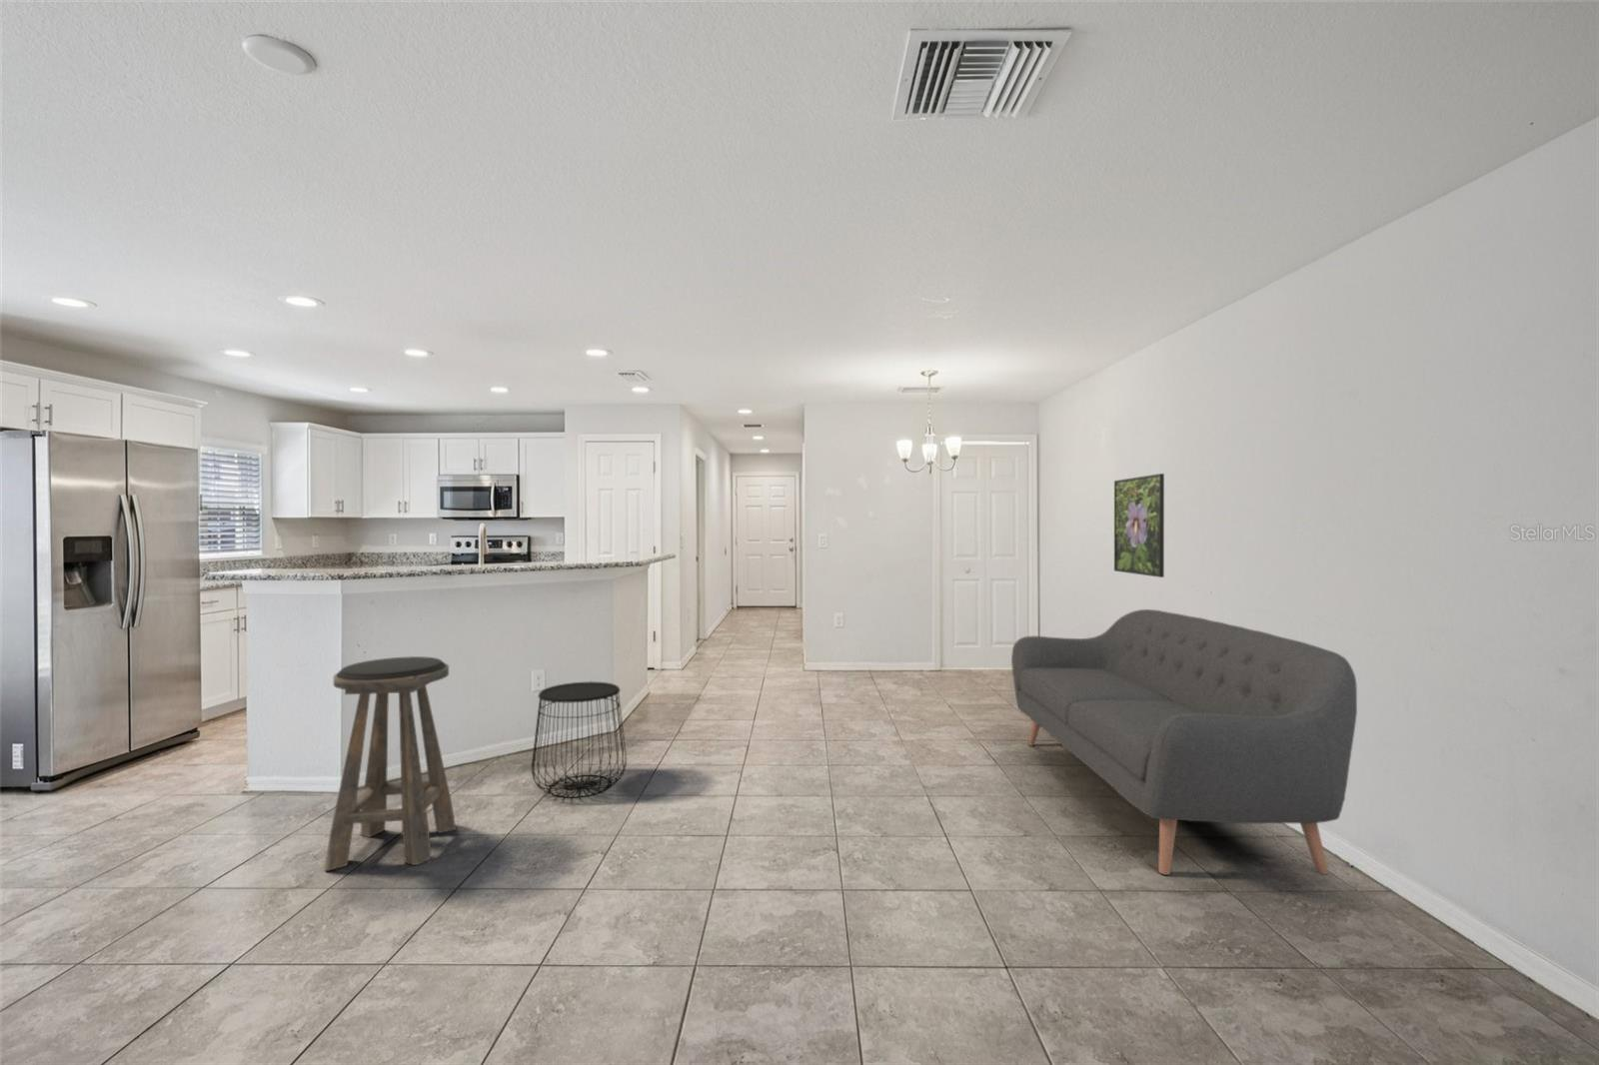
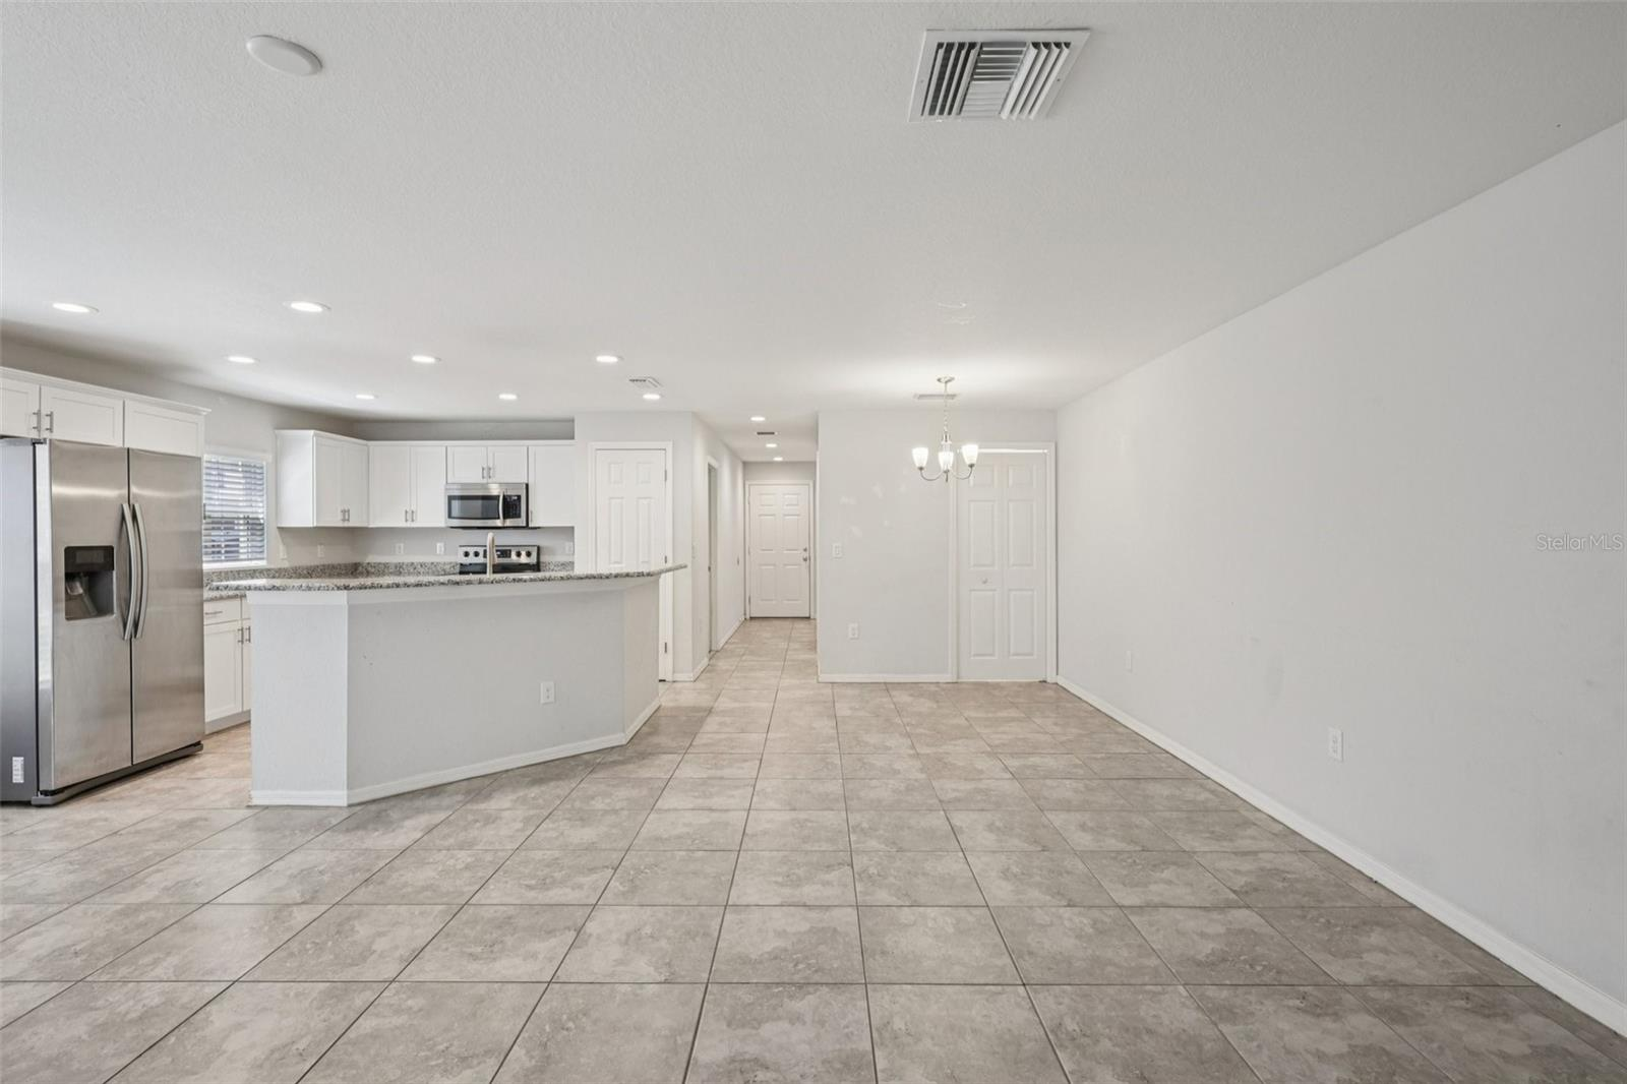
- side table [530,680,628,799]
- sofa [1011,609,1358,876]
- stool [323,655,457,872]
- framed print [1113,473,1165,579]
